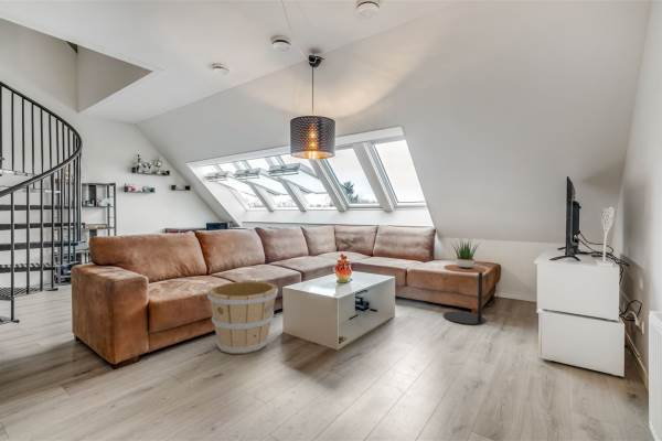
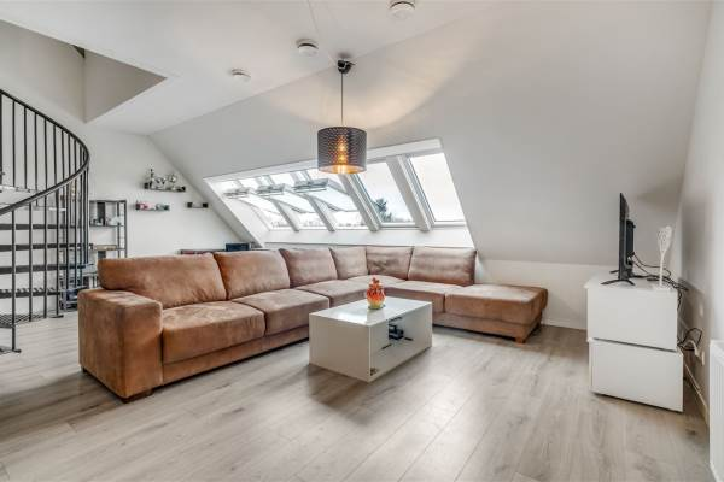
- wooden bucket [206,279,279,355]
- side table [442,263,488,325]
- potted plant [450,237,481,269]
